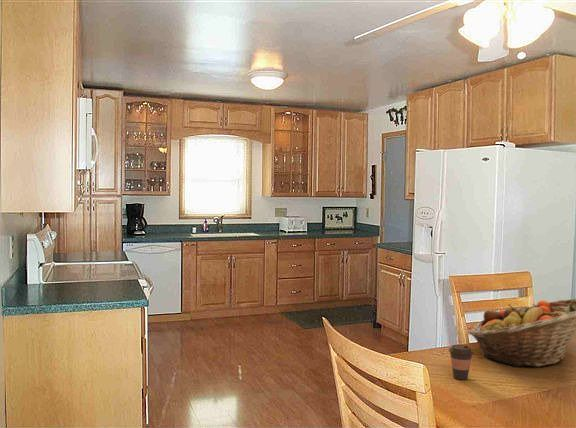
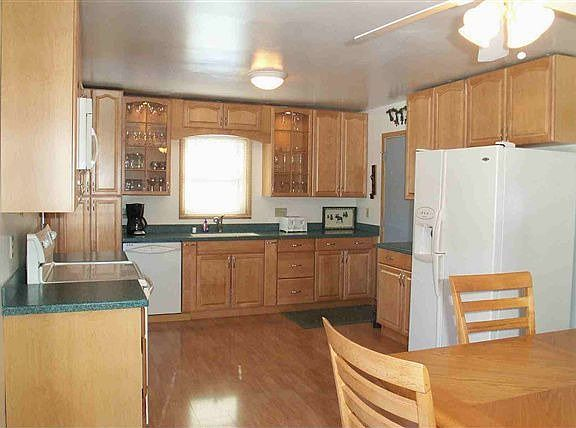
- coffee cup [448,344,474,380]
- fruit basket [469,298,576,368]
